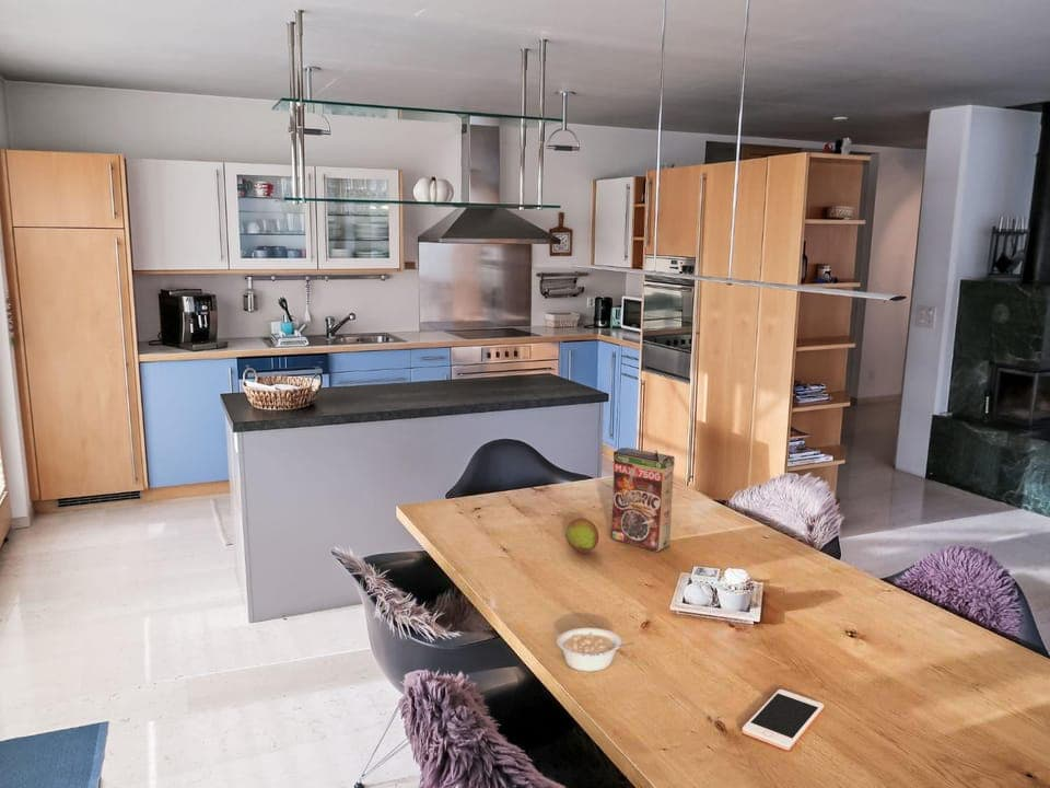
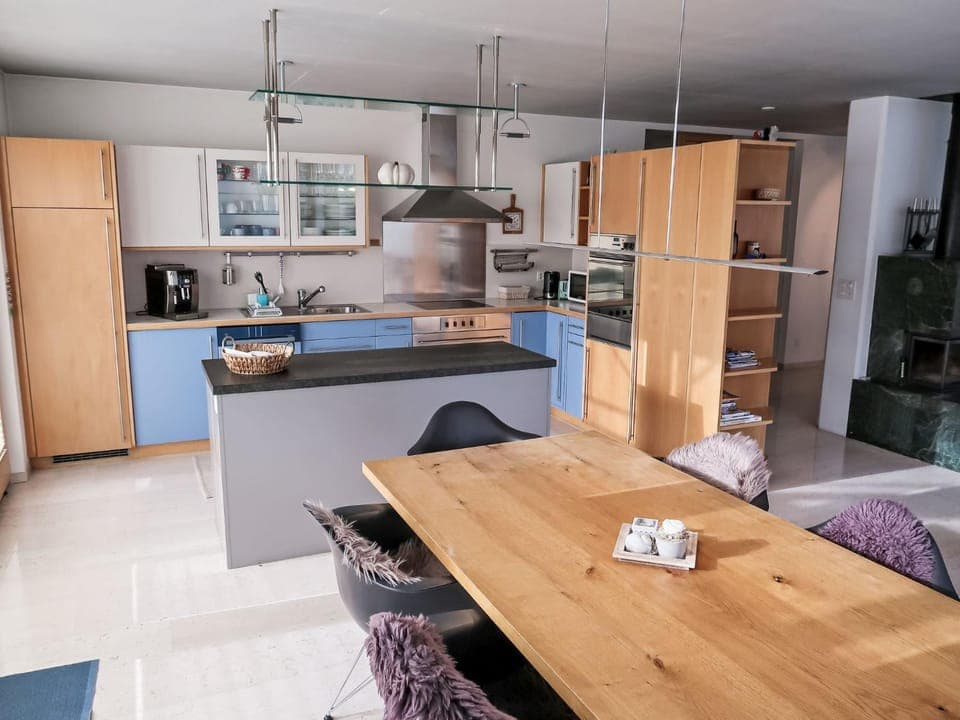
- cell phone [742,688,825,751]
- legume [556,627,635,673]
- cereal box [609,447,676,553]
- fruit [564,518,599,554]
